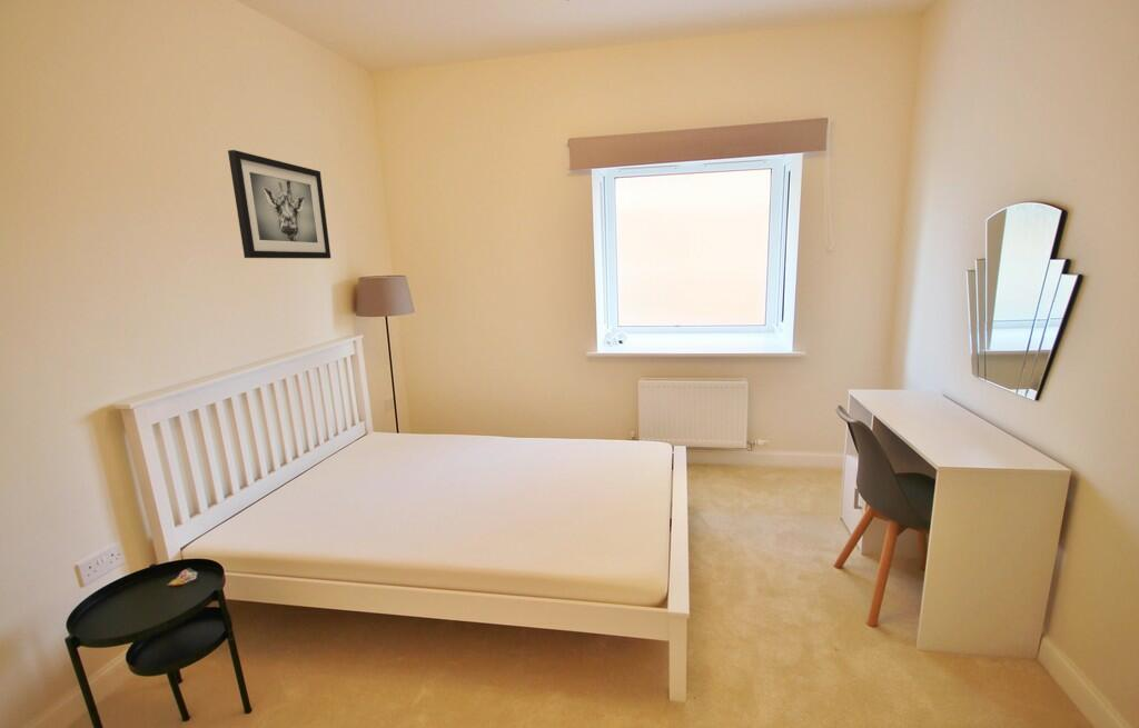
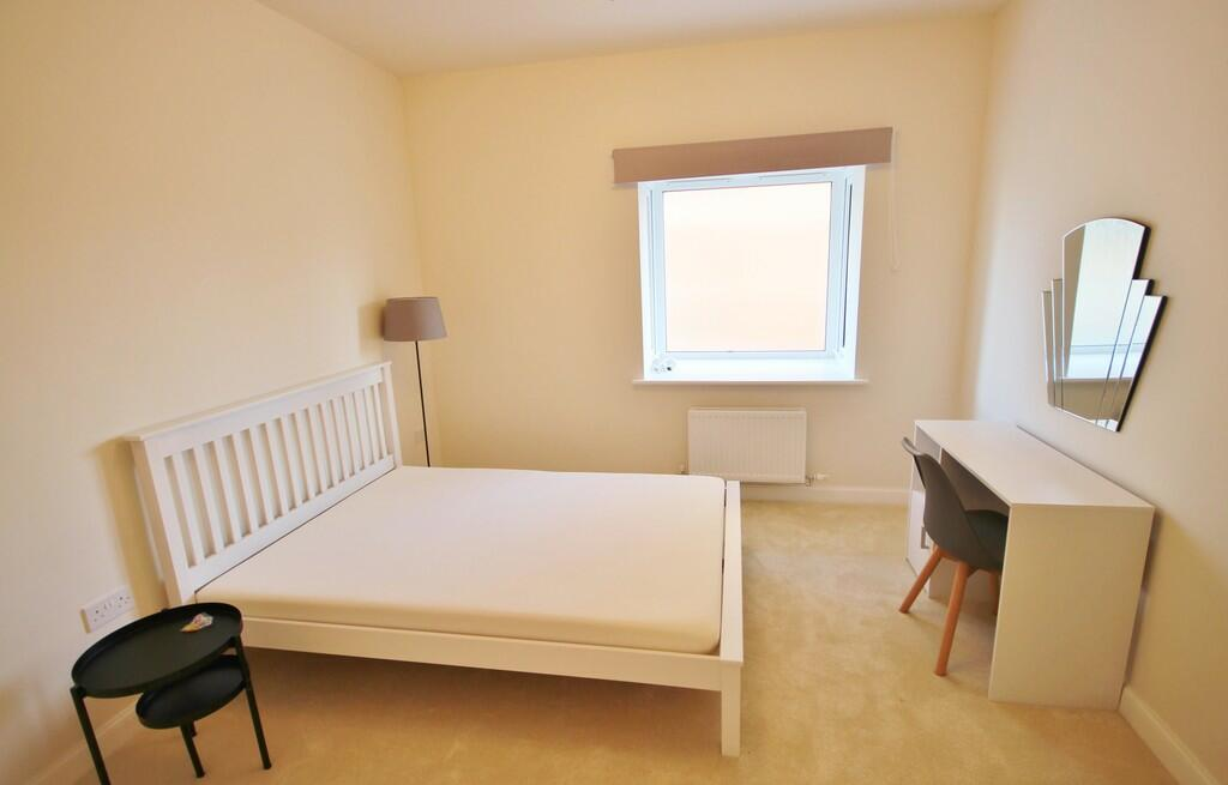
- wall art [227,149,331,260]
